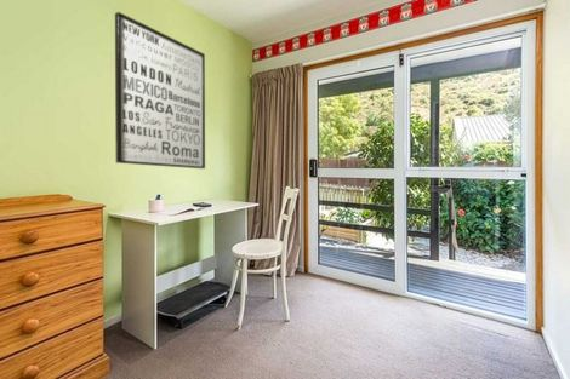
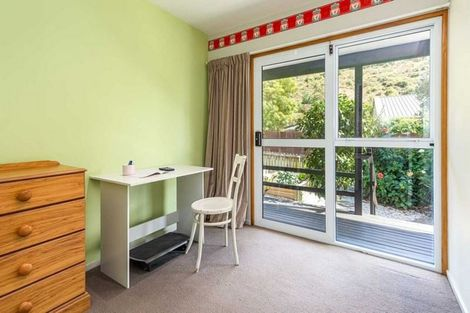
- wall art [114,11,206,170]
